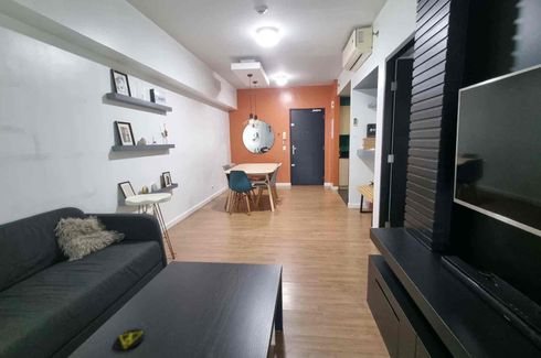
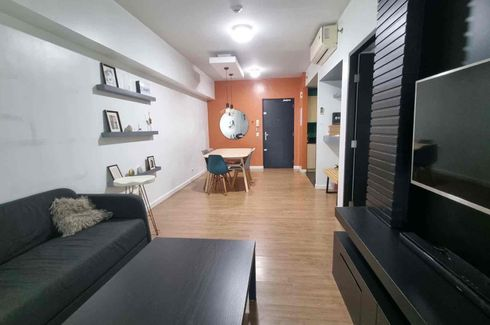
- coaster [113,328,146,351]
